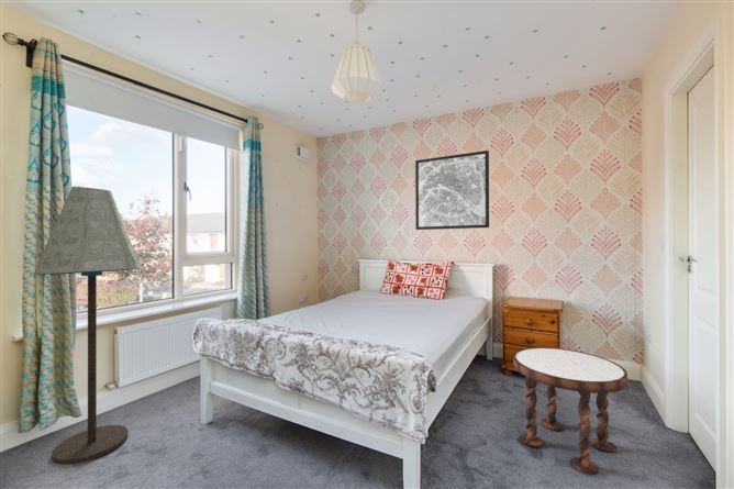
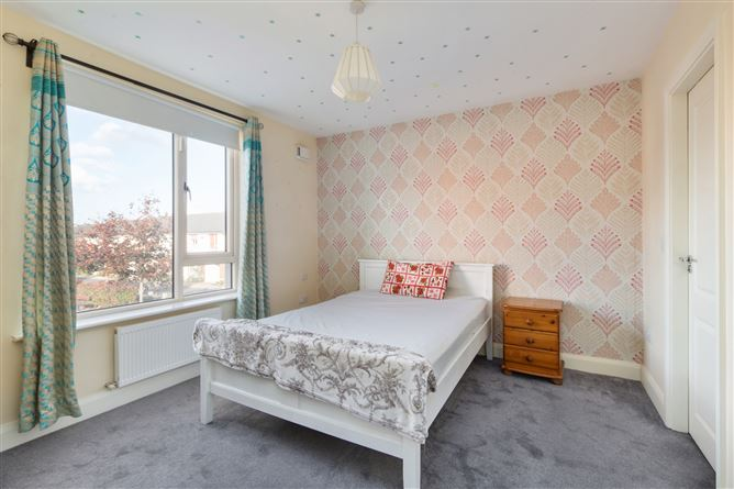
- side table [512,346,629,476]
- floor lamp [33,186,143,466]
- wall art [414,149,490,231]
